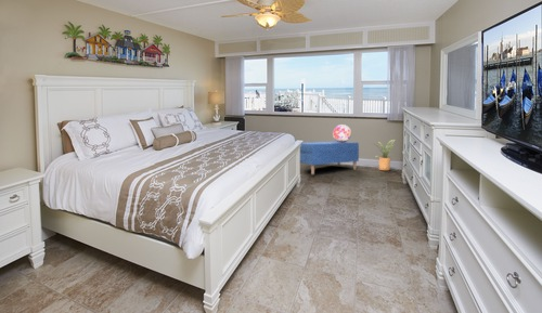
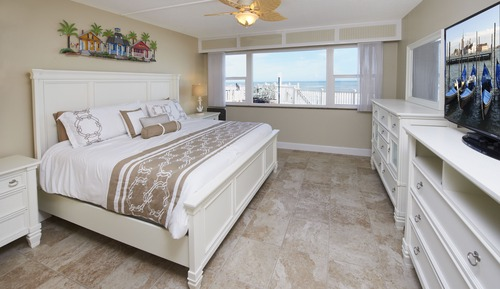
- decorative globe [332,123,352,143]
- bench [299,141,360,175]
- house plant [371,139,395,171]
